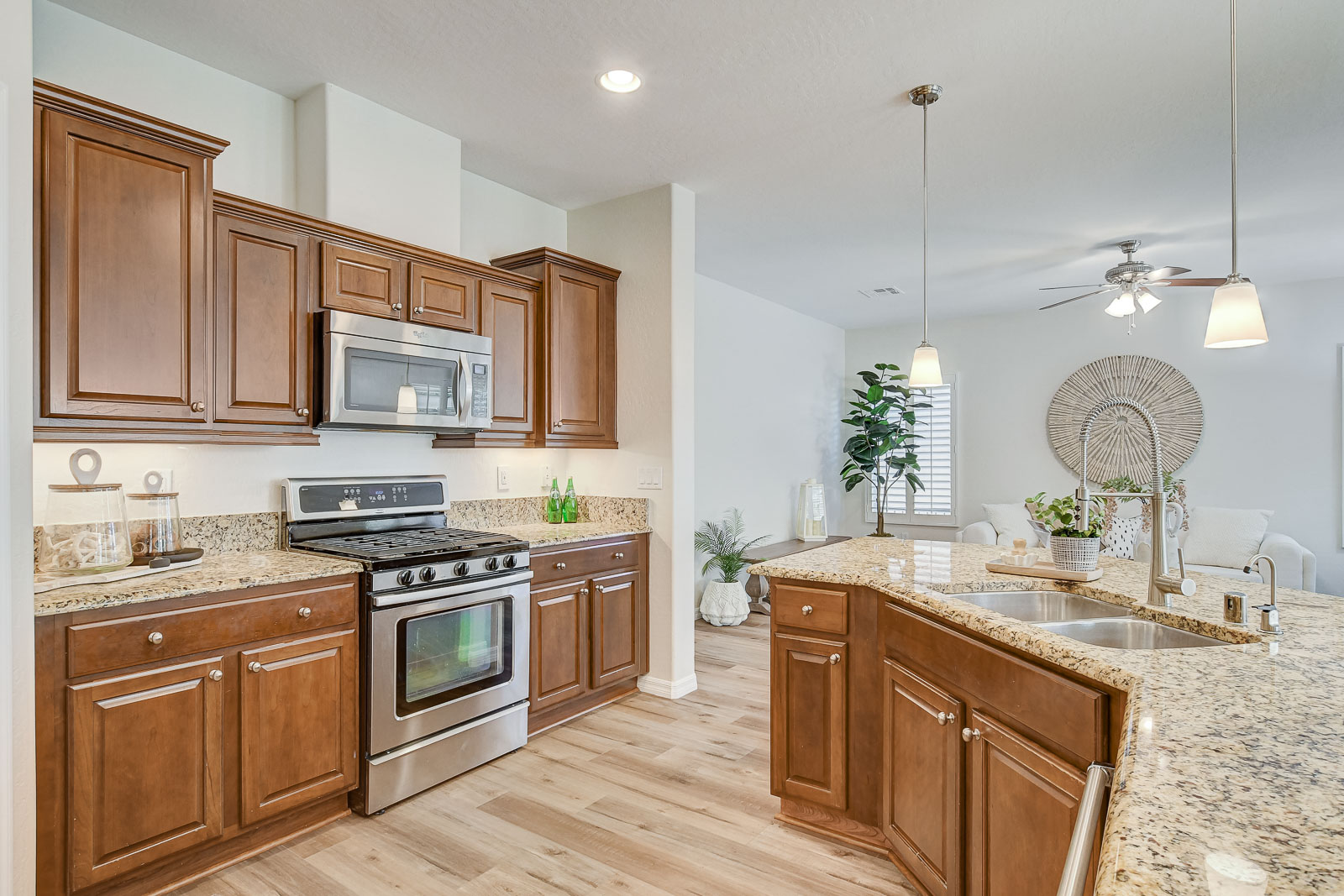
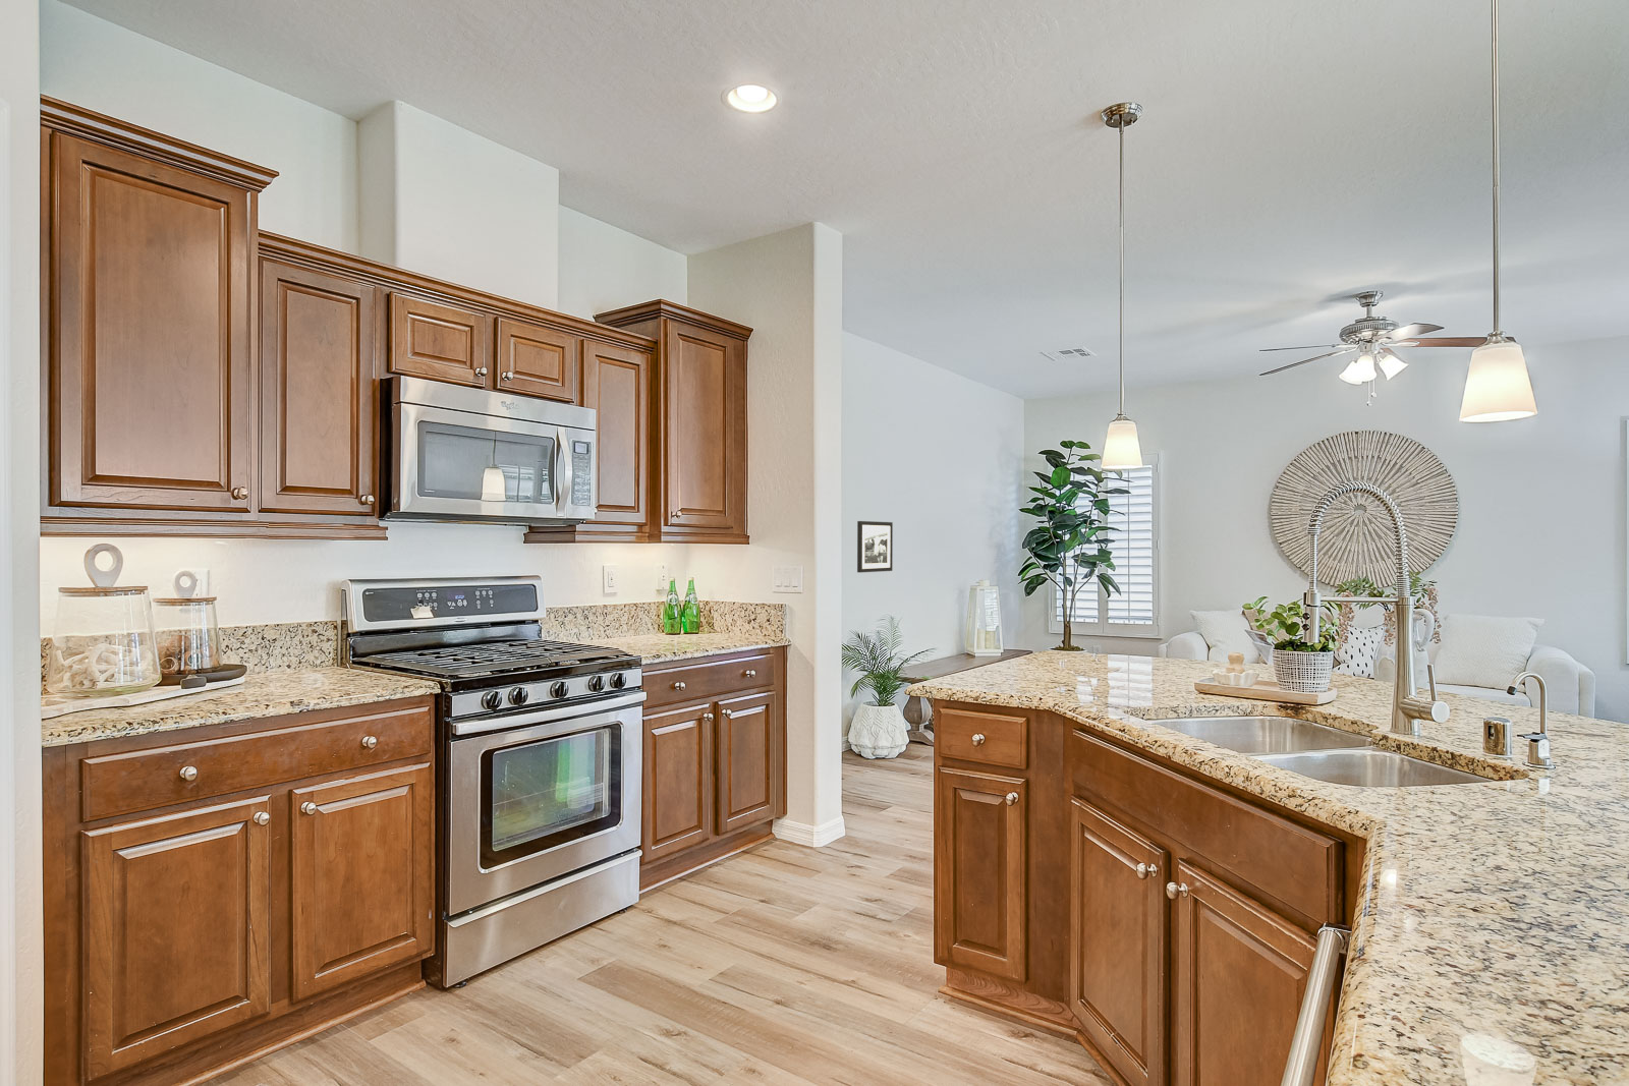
+ picture frame [856,520,894,573]
